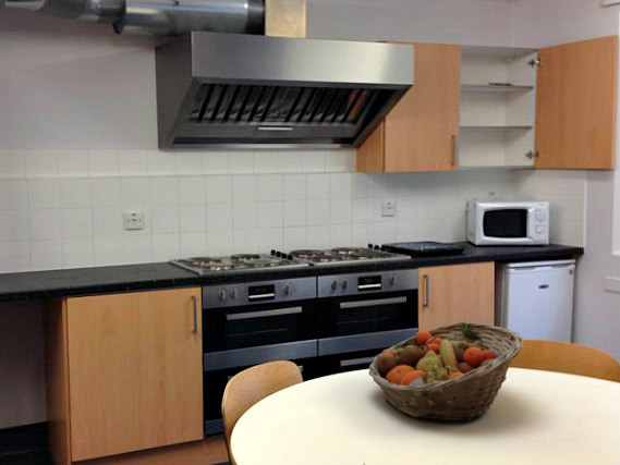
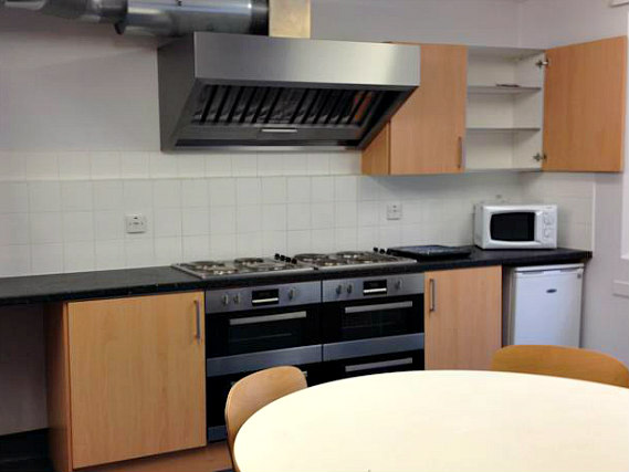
- fruit basket [367,321,524,421]
